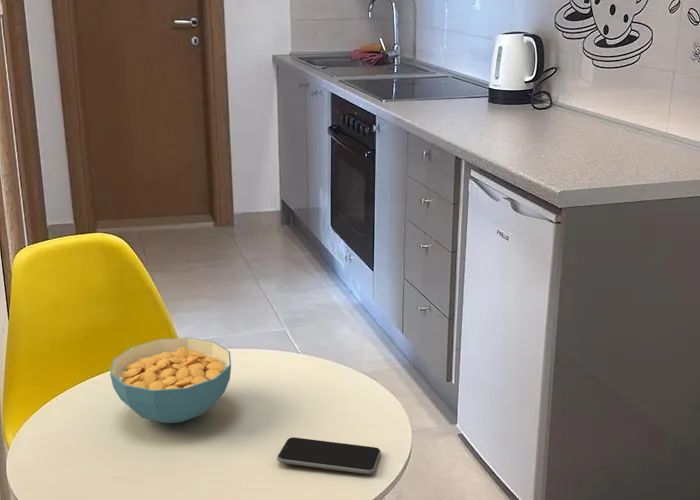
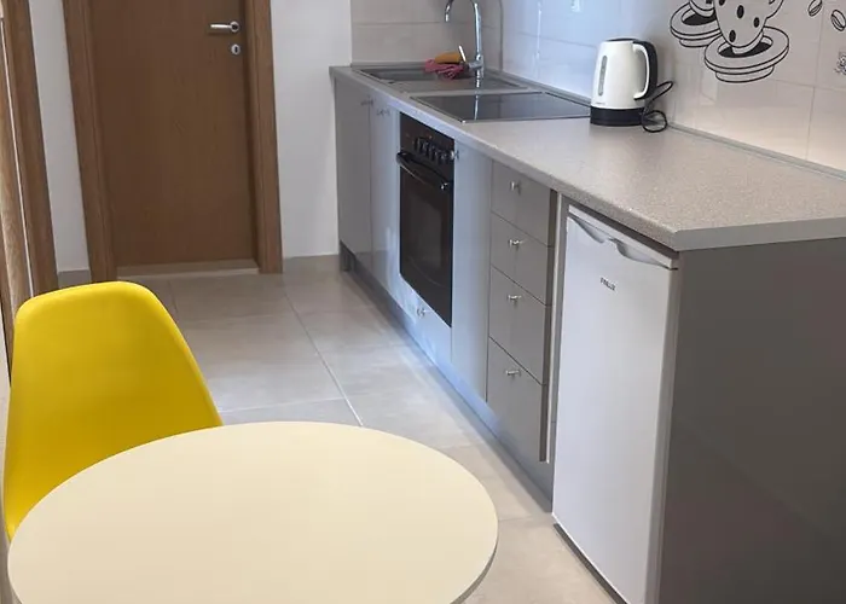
- cereal bowl [109,337,232,424]
- smartphone [276,436,382,475]
